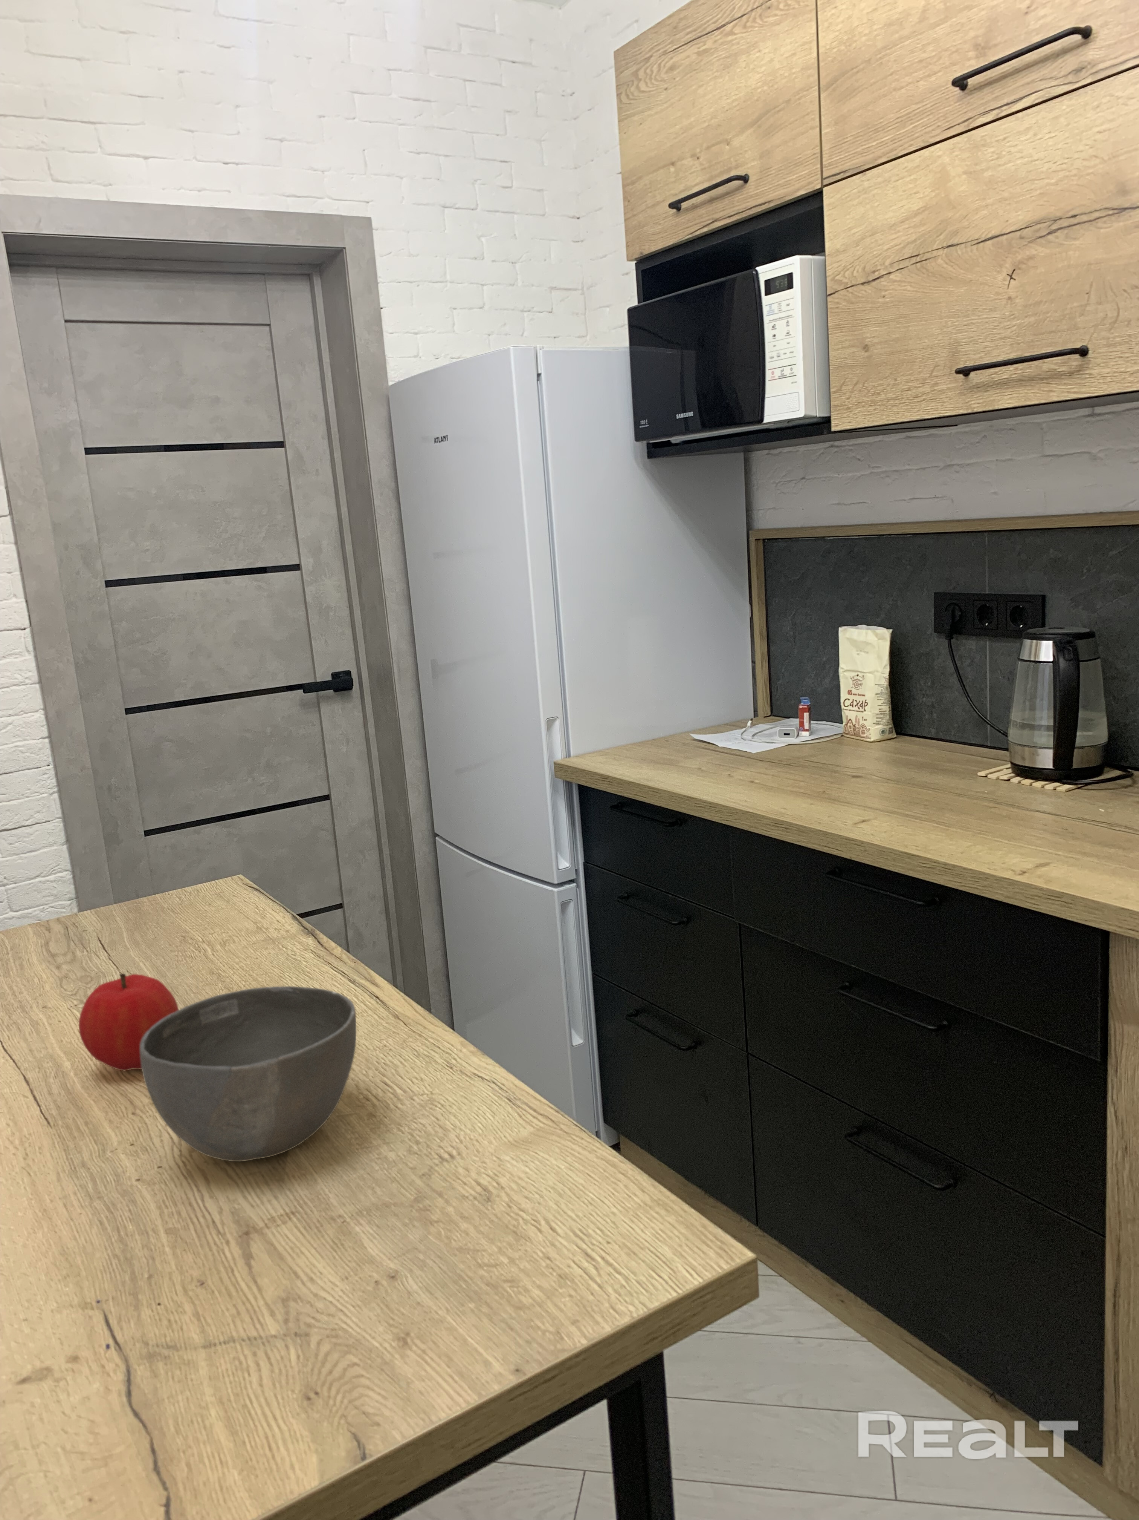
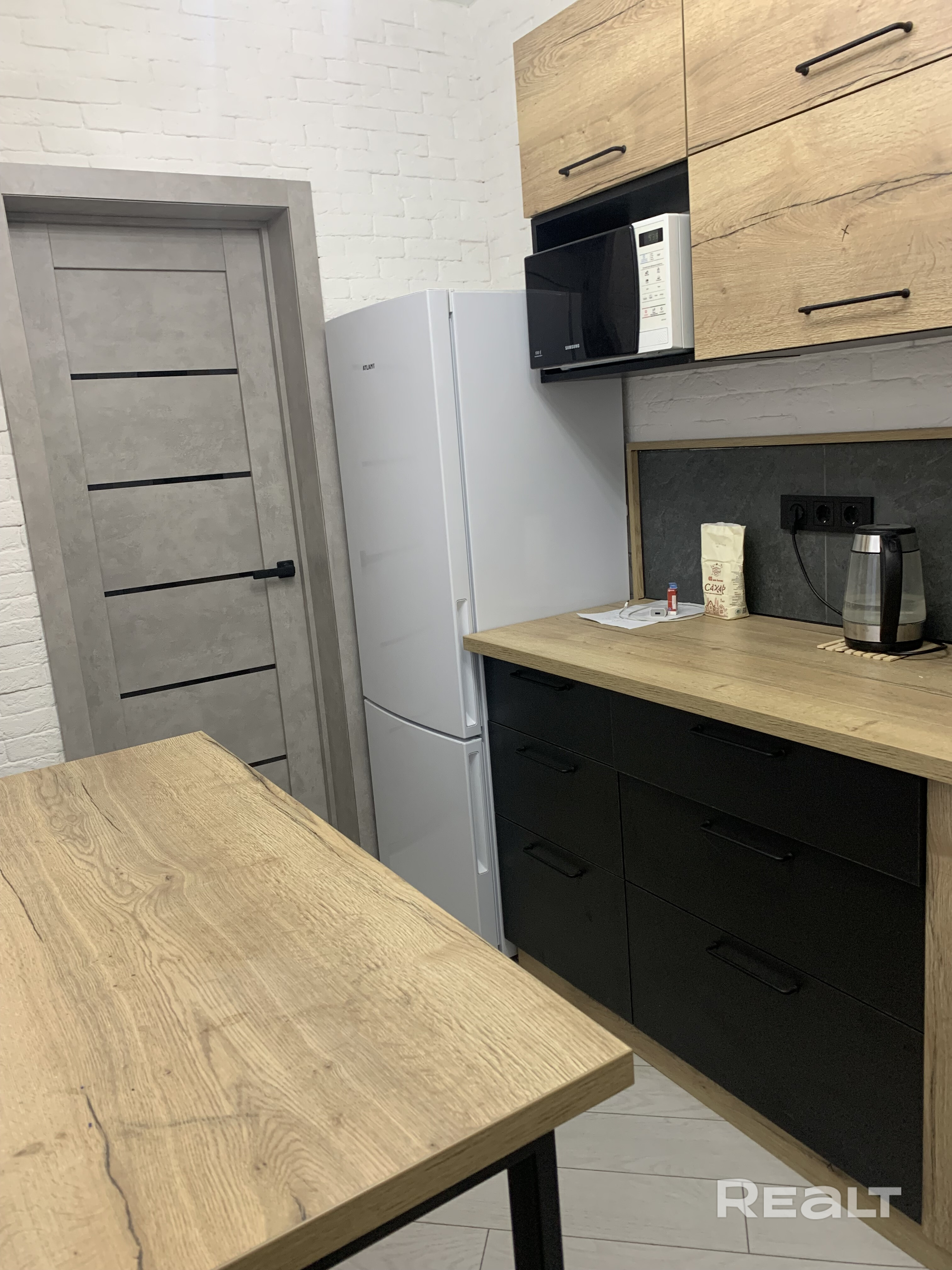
- fruit [78,973,179,1071]
- bowl [140,986,357,1162]
